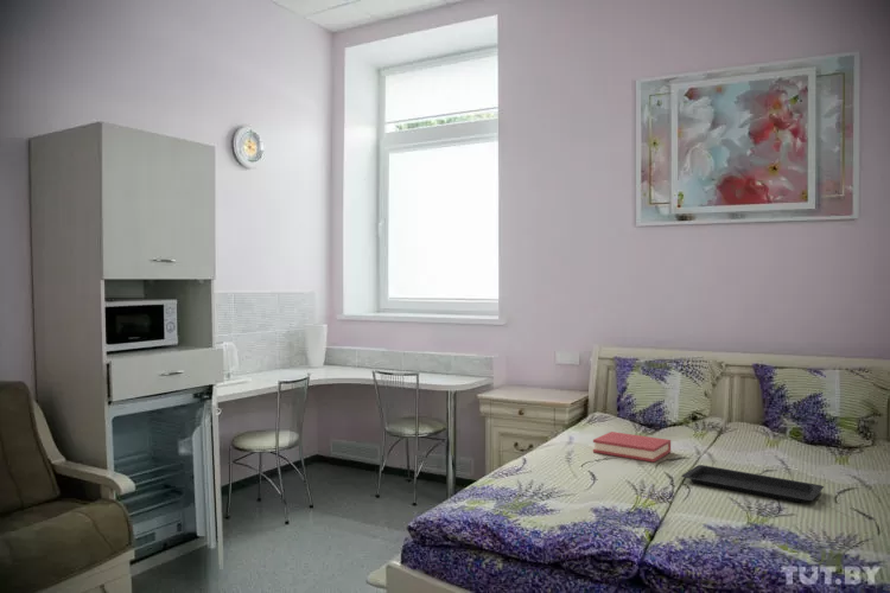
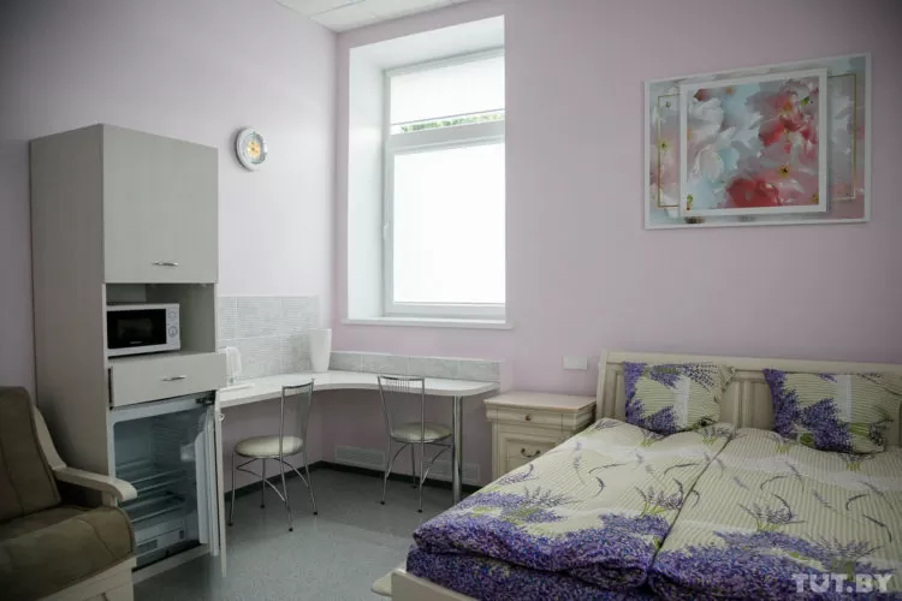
- serving tray [680,464,825,504]
- hardback book [592,431,672,463]
